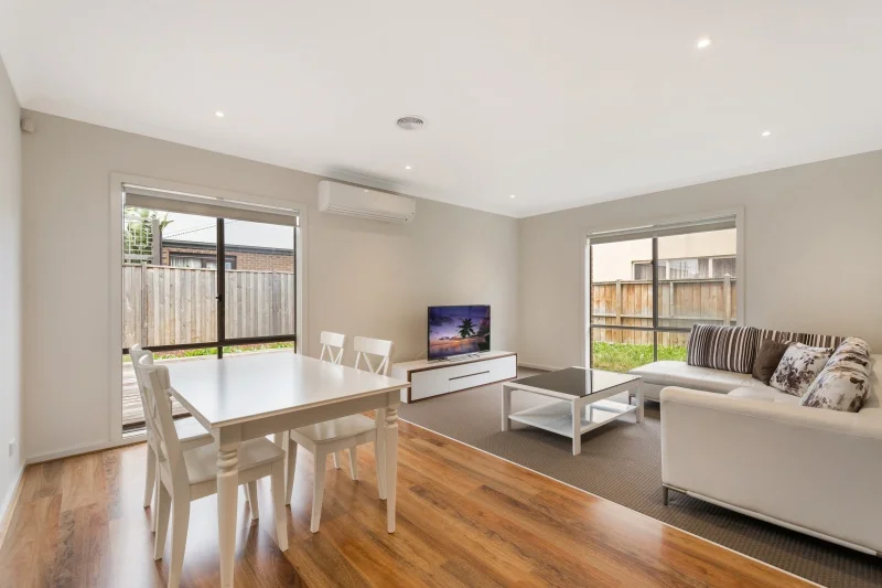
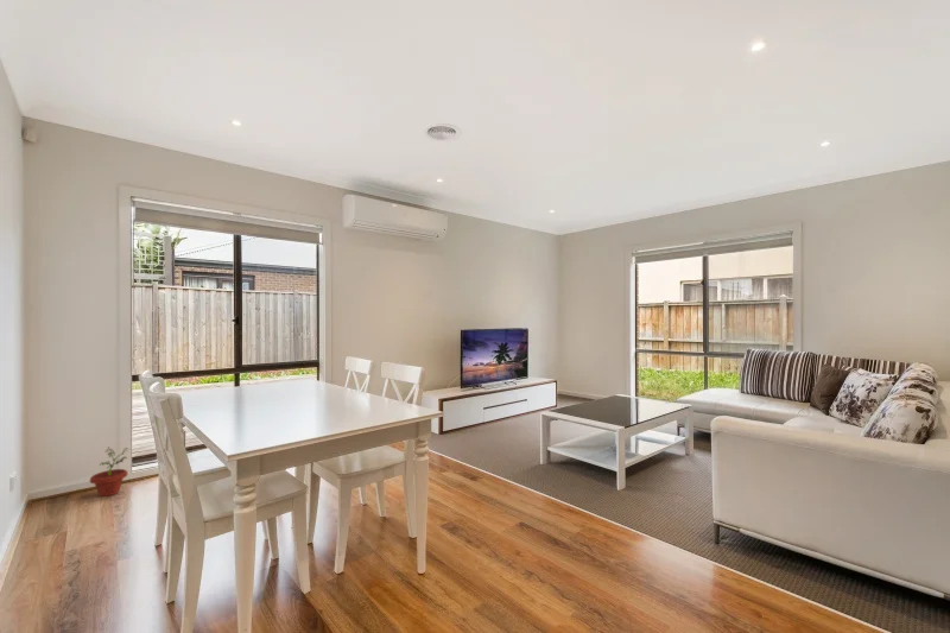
+ potted plant [89,445,129,498]
